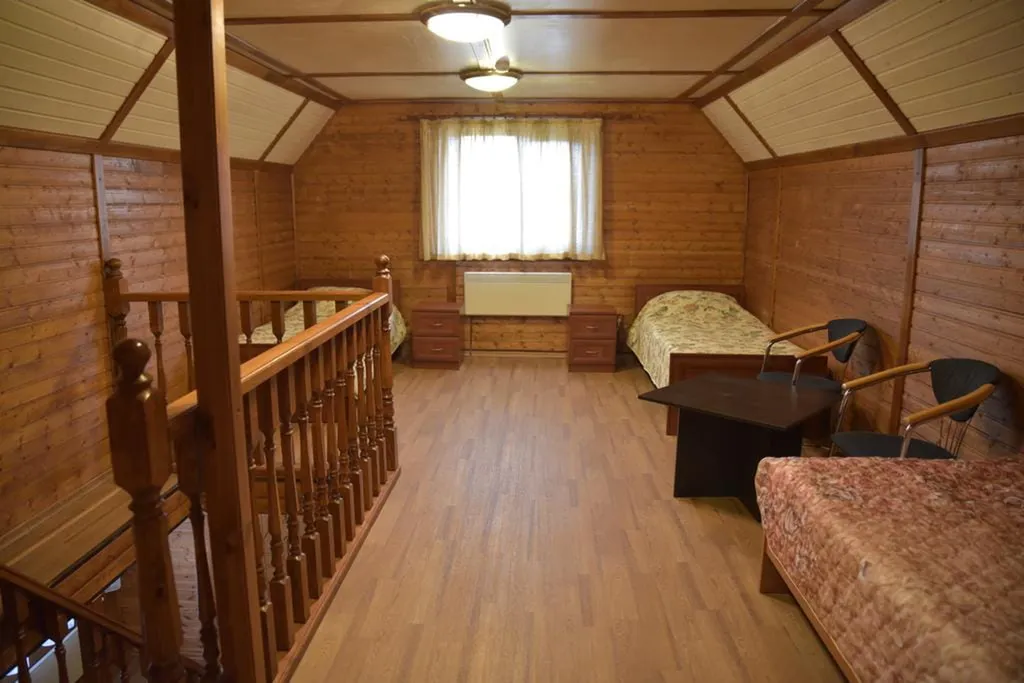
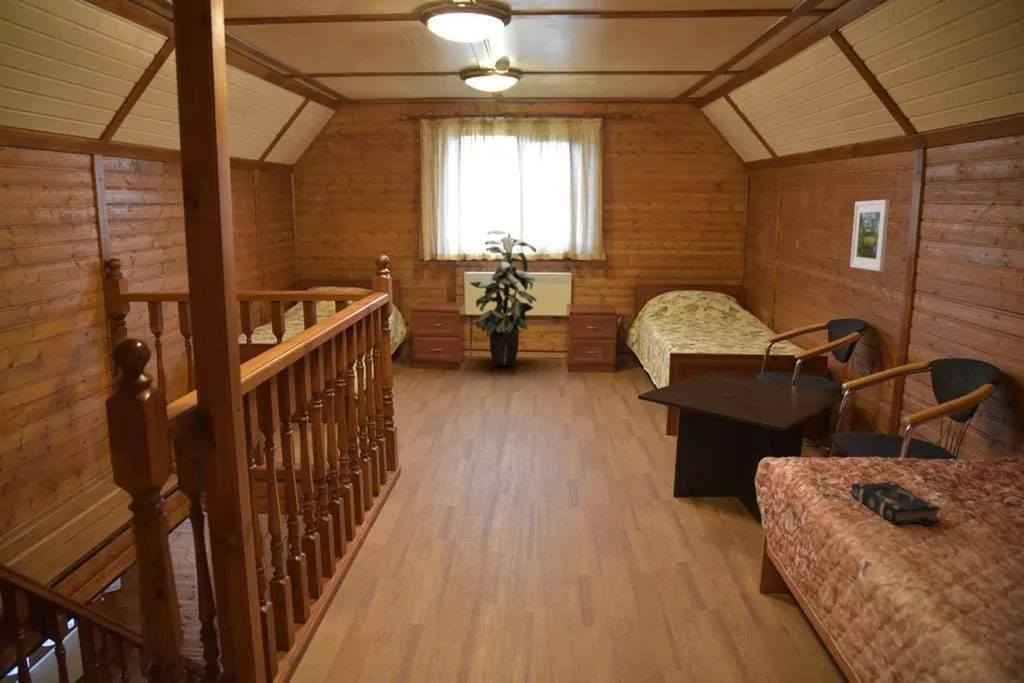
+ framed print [849,199,891,272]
+ book [850,480,942,527]
+ indoor plant [468,229,538,367]
